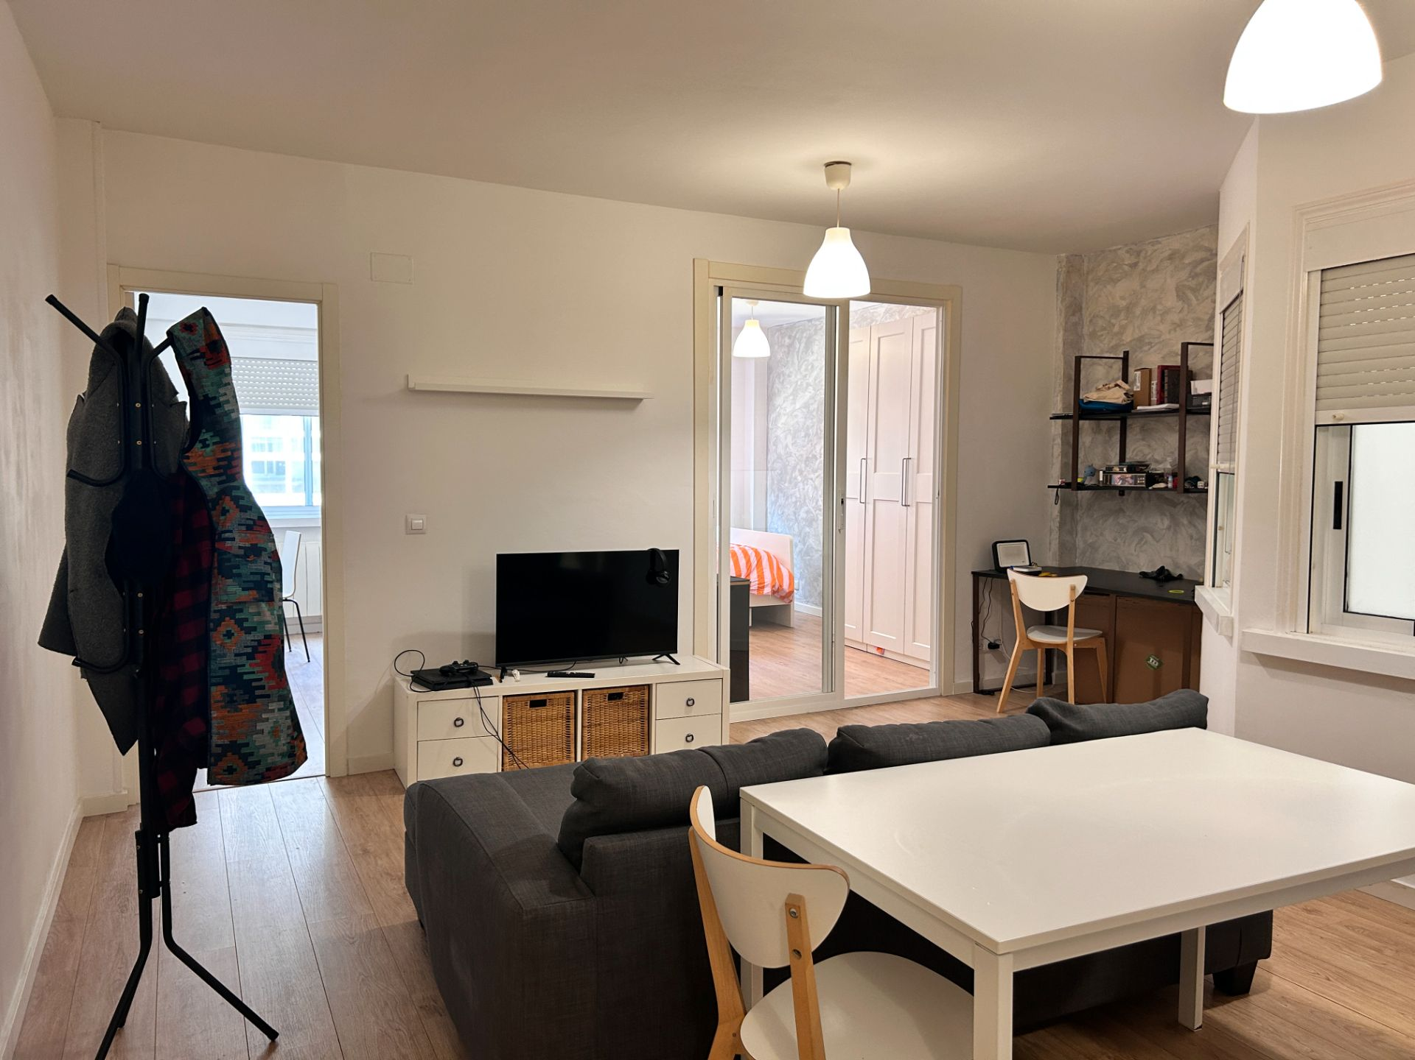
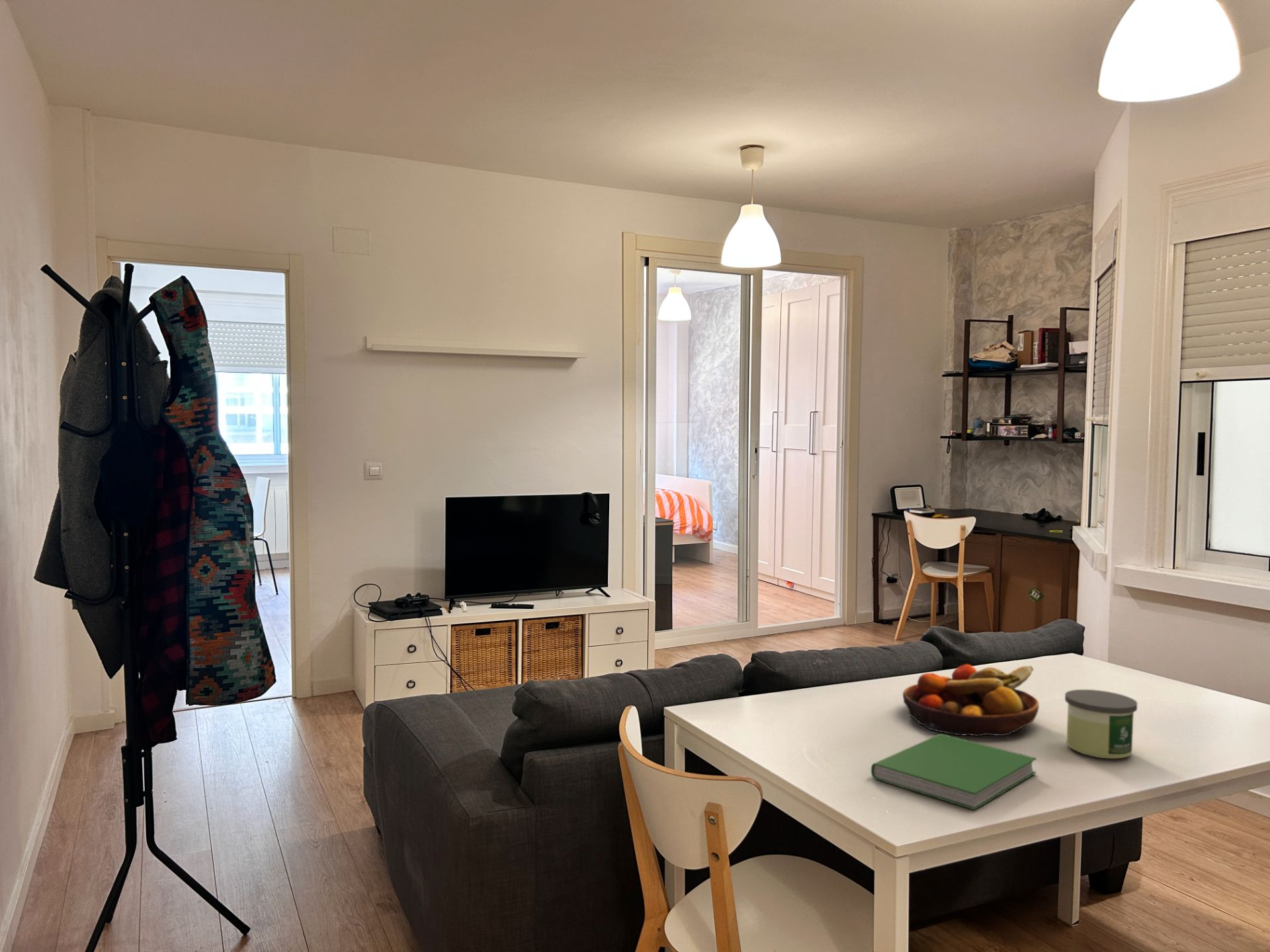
+ hardcover book [870,733,1037,811]
+ fruit bowl [902,664,1040,737]
+ candle [1064,689,1138,760]
